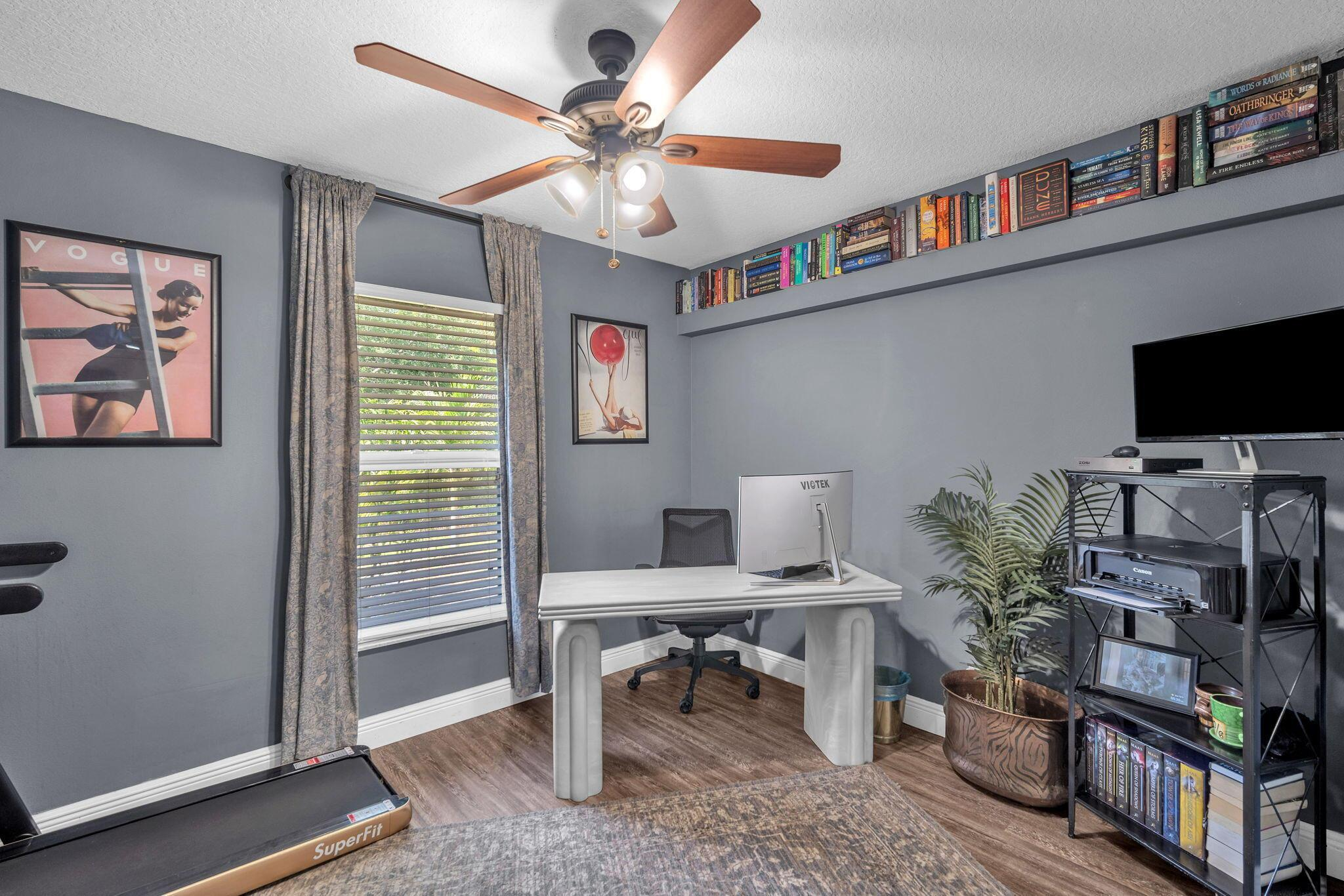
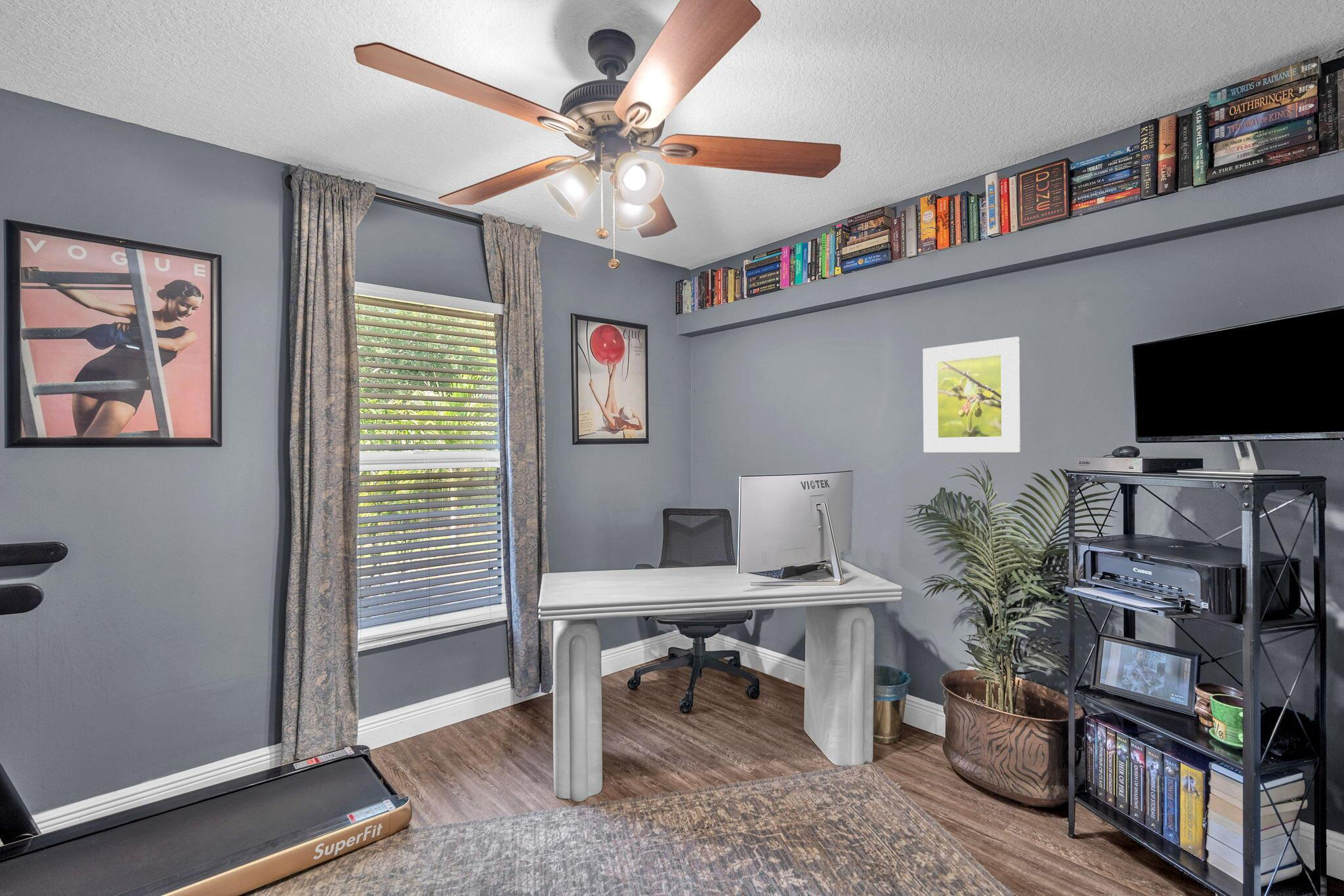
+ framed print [922,336,1021,453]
